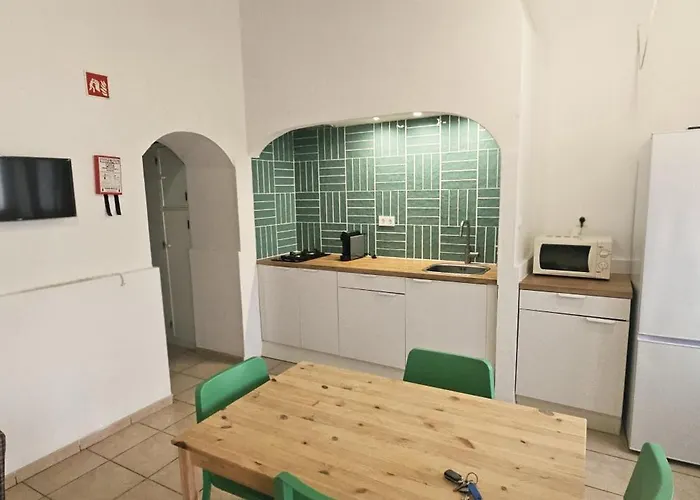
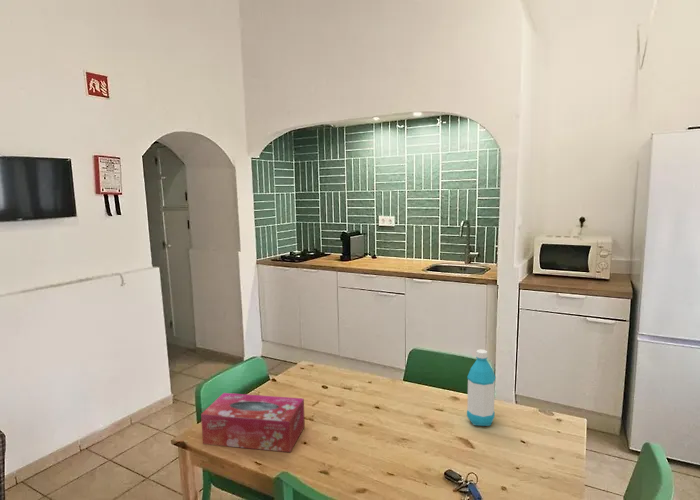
+ tissue box [200,392,306,453]
+ water bottle [466,349,496,427]
